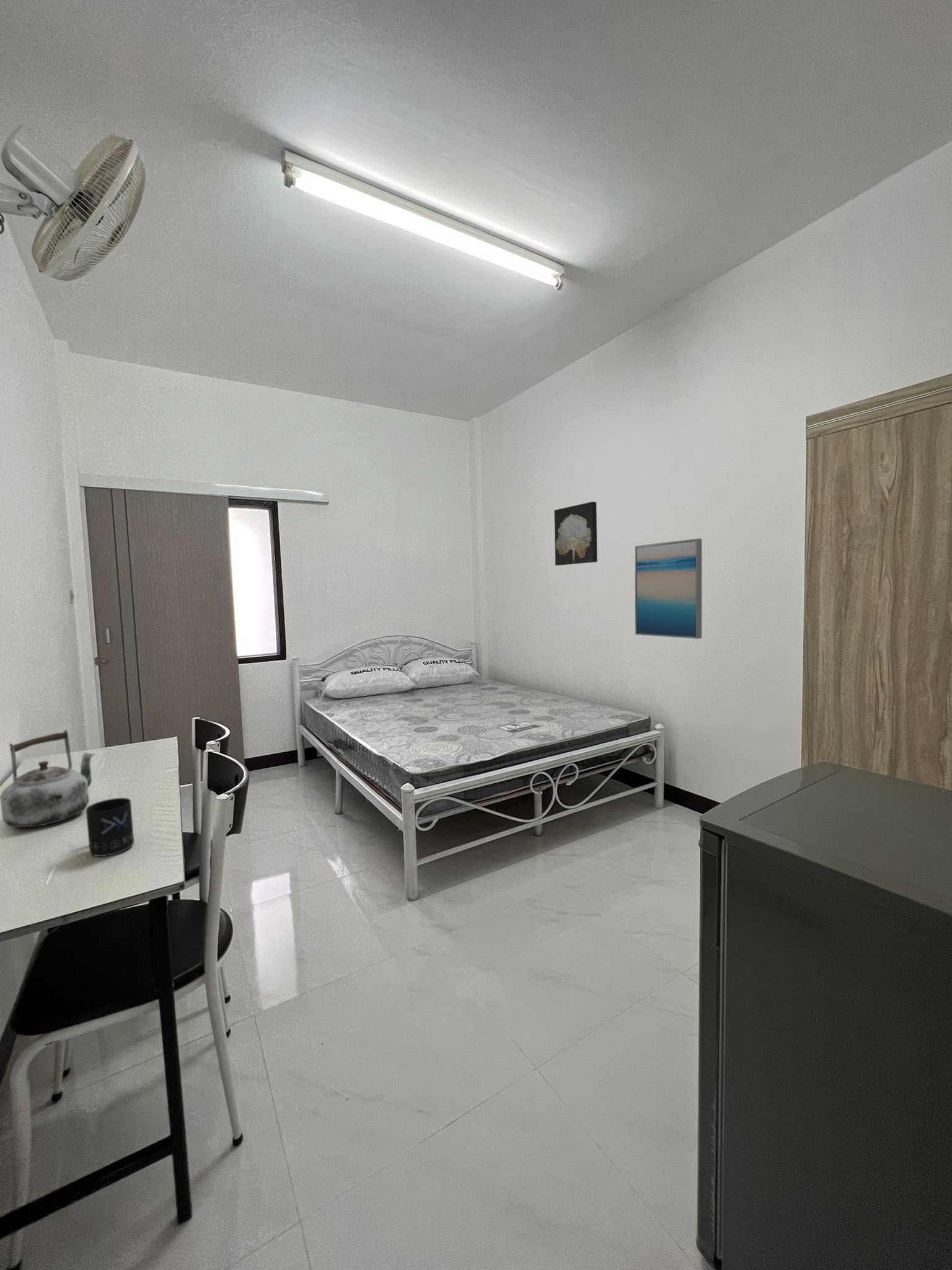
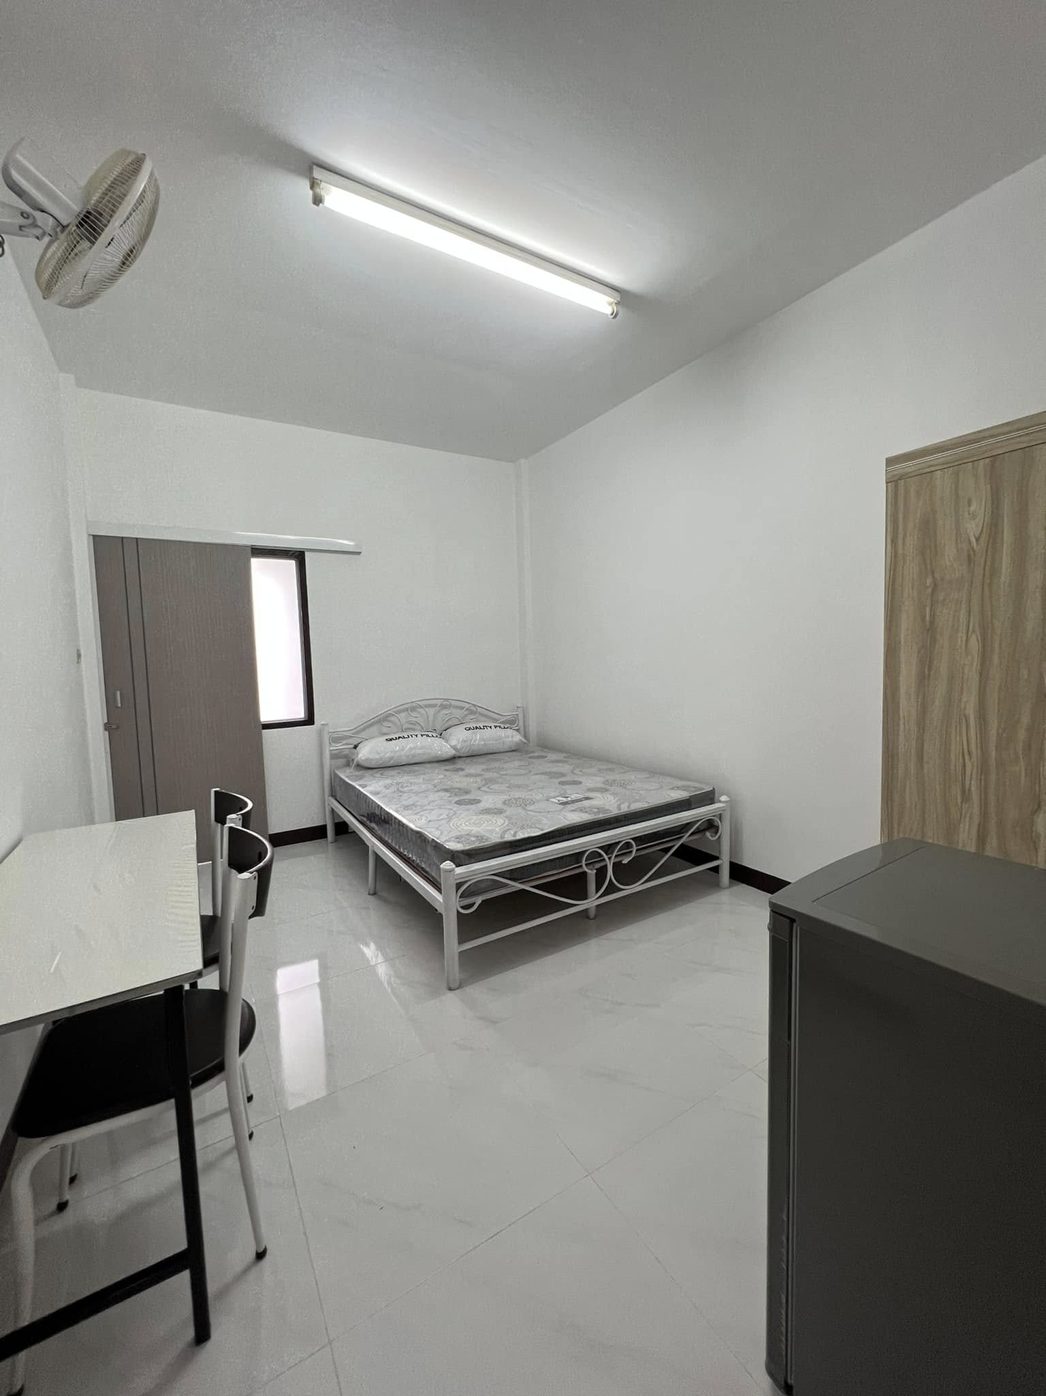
- wall art [553,501,598,566]
- wall art [634,538,702,639]
- kettle [0,729,96,828]
- mug [86,797,134,857]
